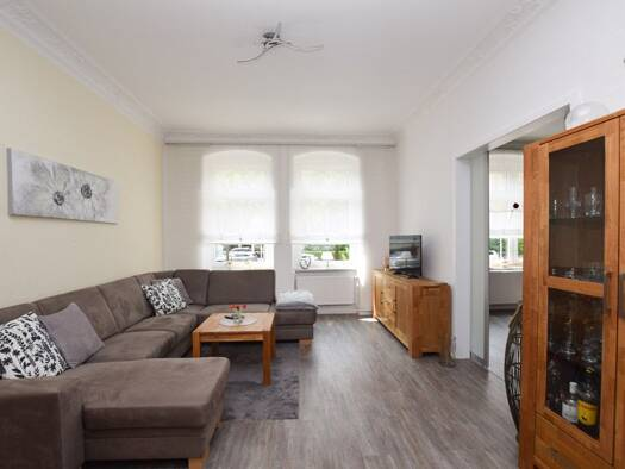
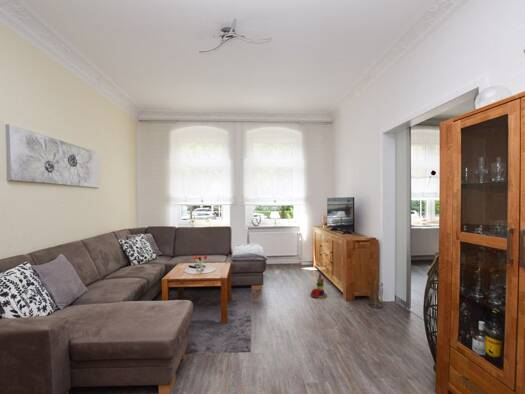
+ stacking toy [310,273,328,299]
